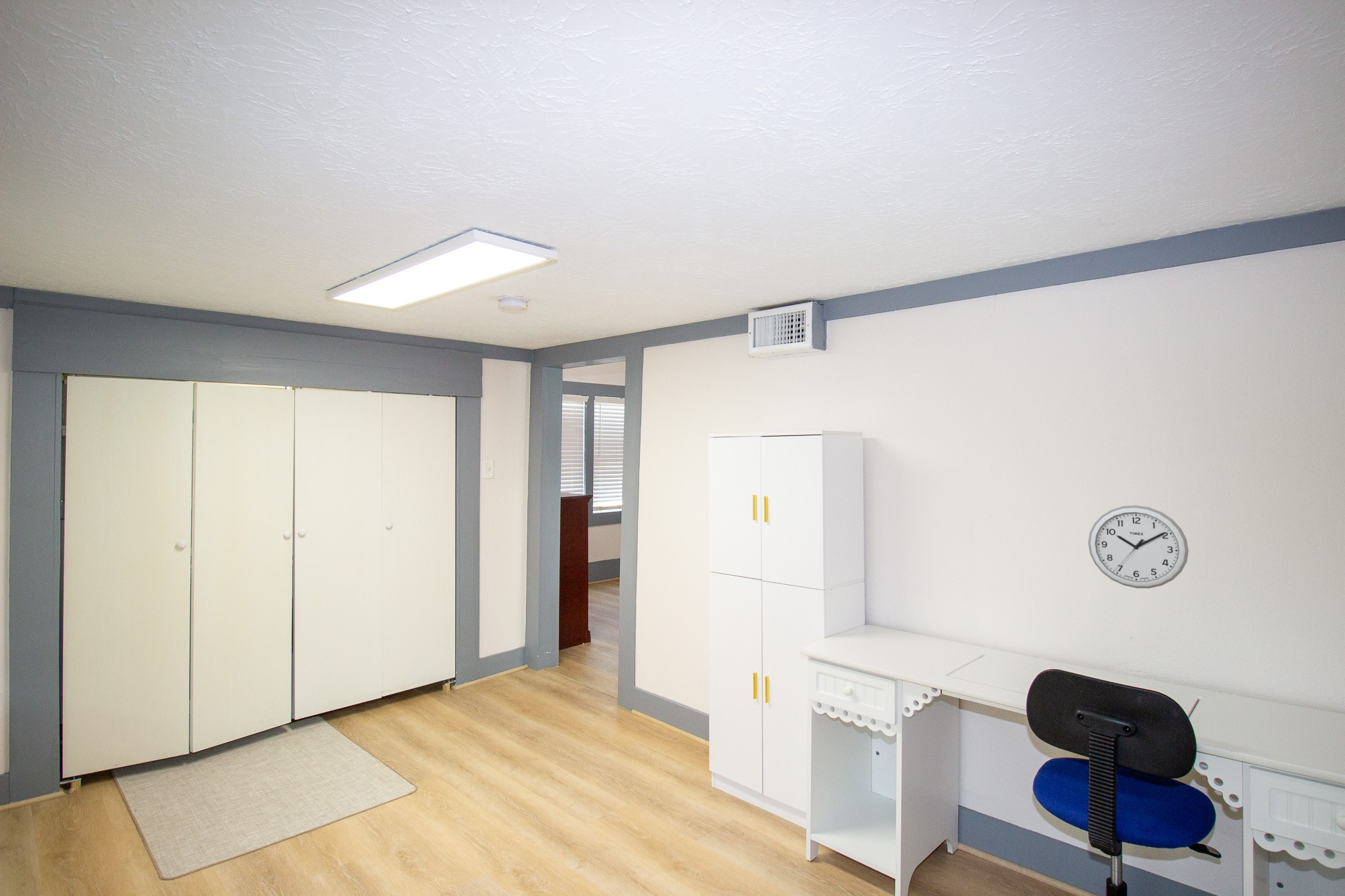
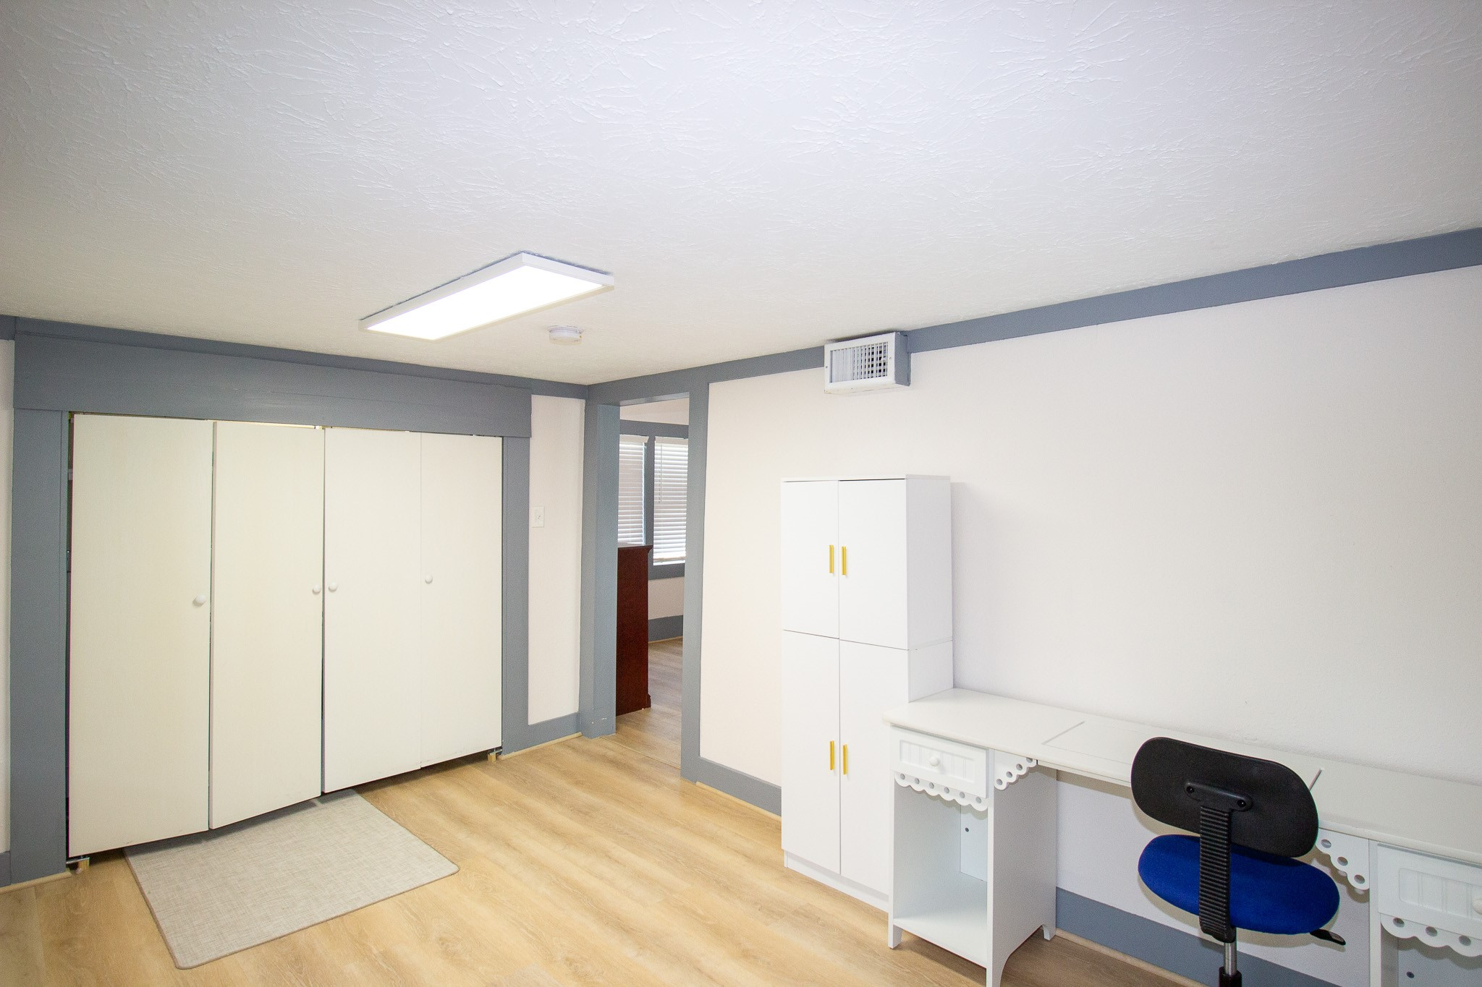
- wall clock [1088,505,1189,589]
